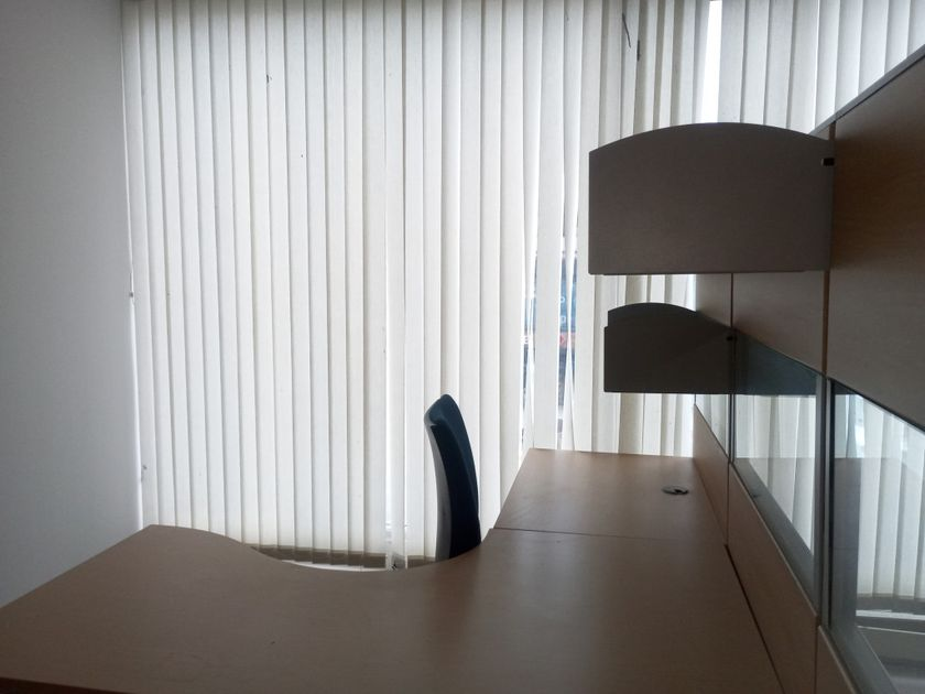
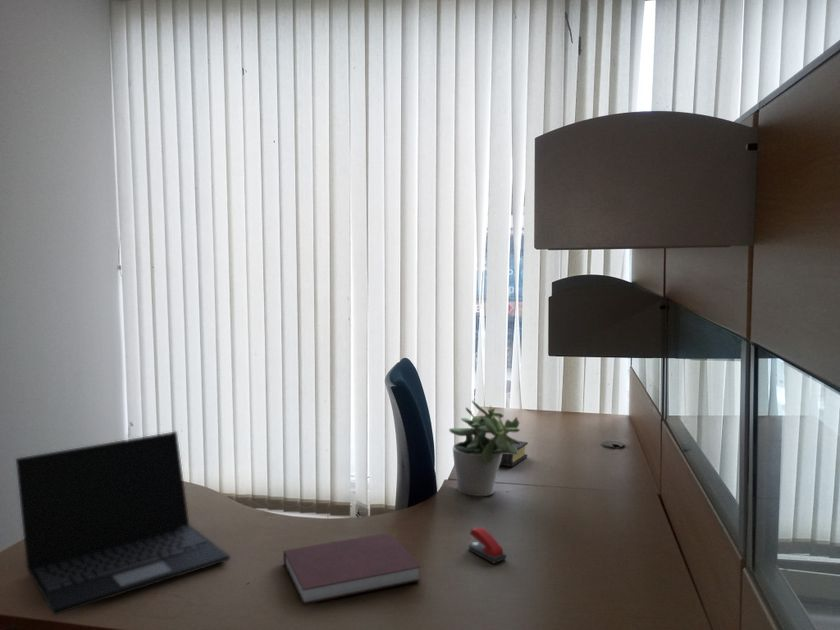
+ stapler [468,526,507,564]
+ potted plant [448,400,521,497]
+ laptop [15,430,231,616]
+ book [490,437,529,468]
+ notebook [282,532,422,606]
